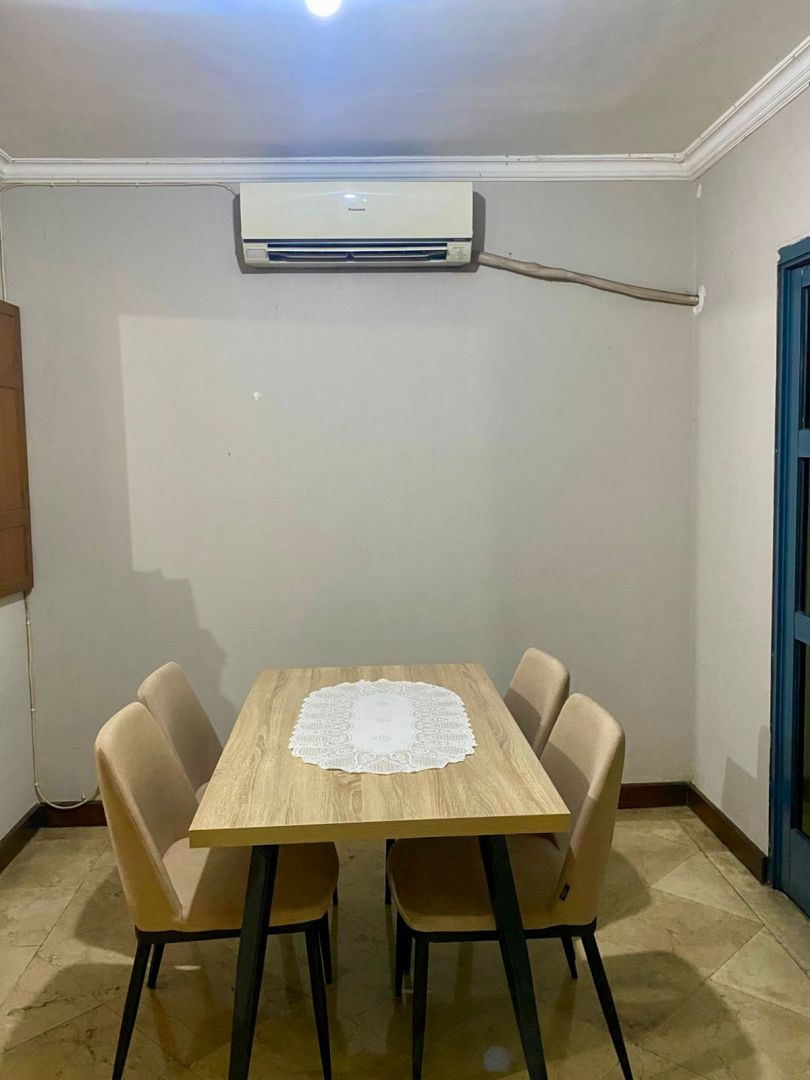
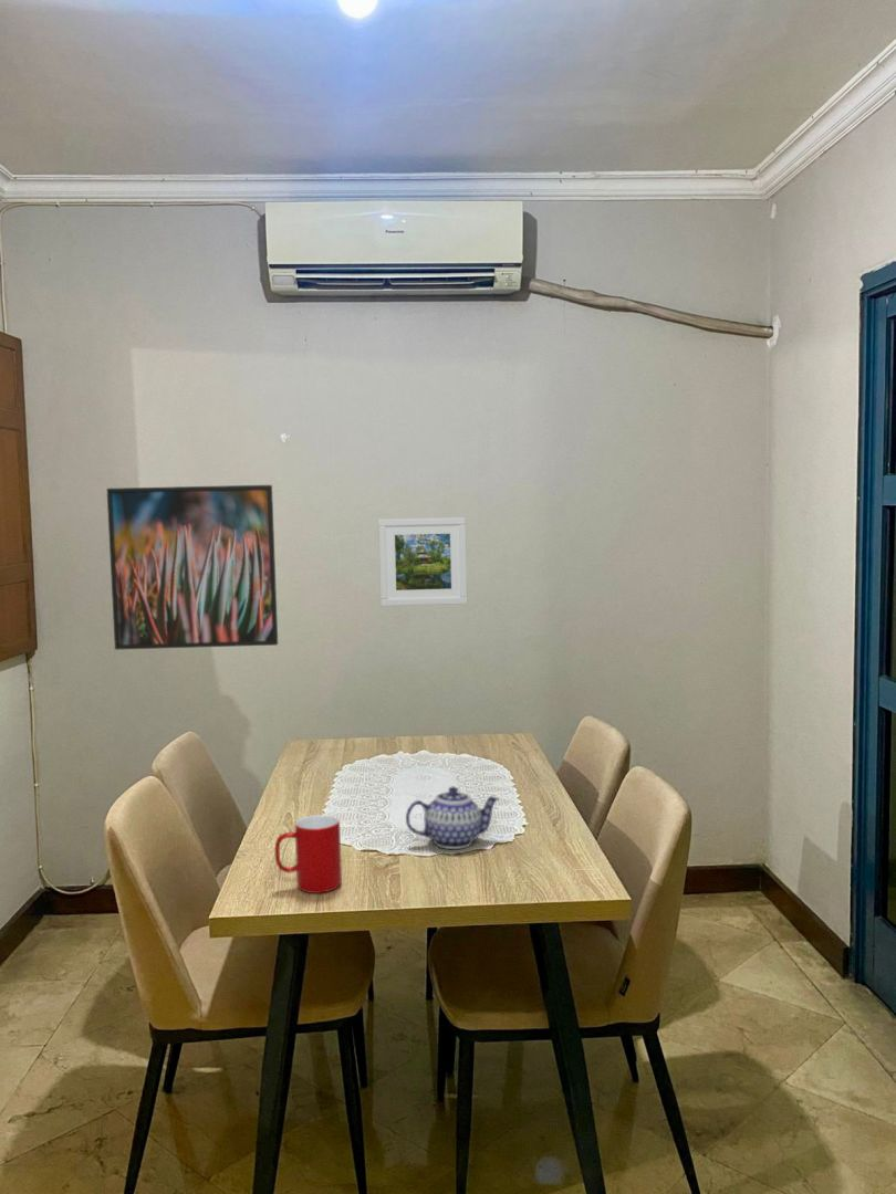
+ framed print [377,516,469,607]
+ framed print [106,484,279,651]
+ cup [273,814,343,894]
+ teapot [405,786,501,850]
